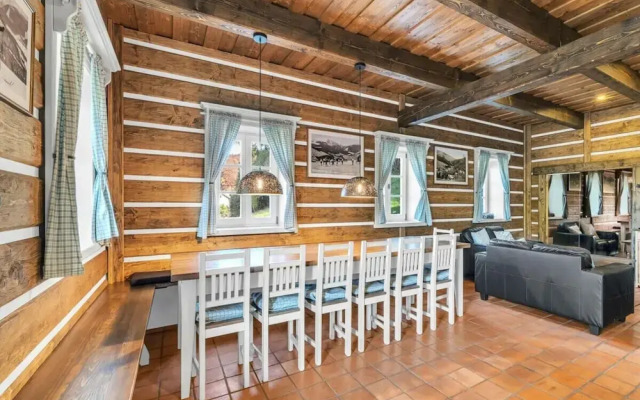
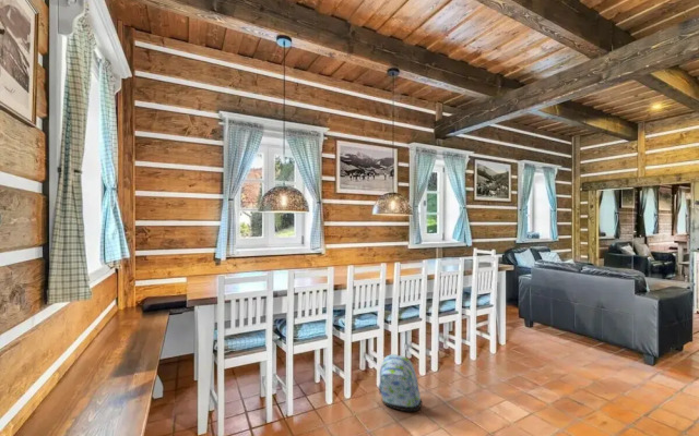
+ backpack [377,353,424,412]
